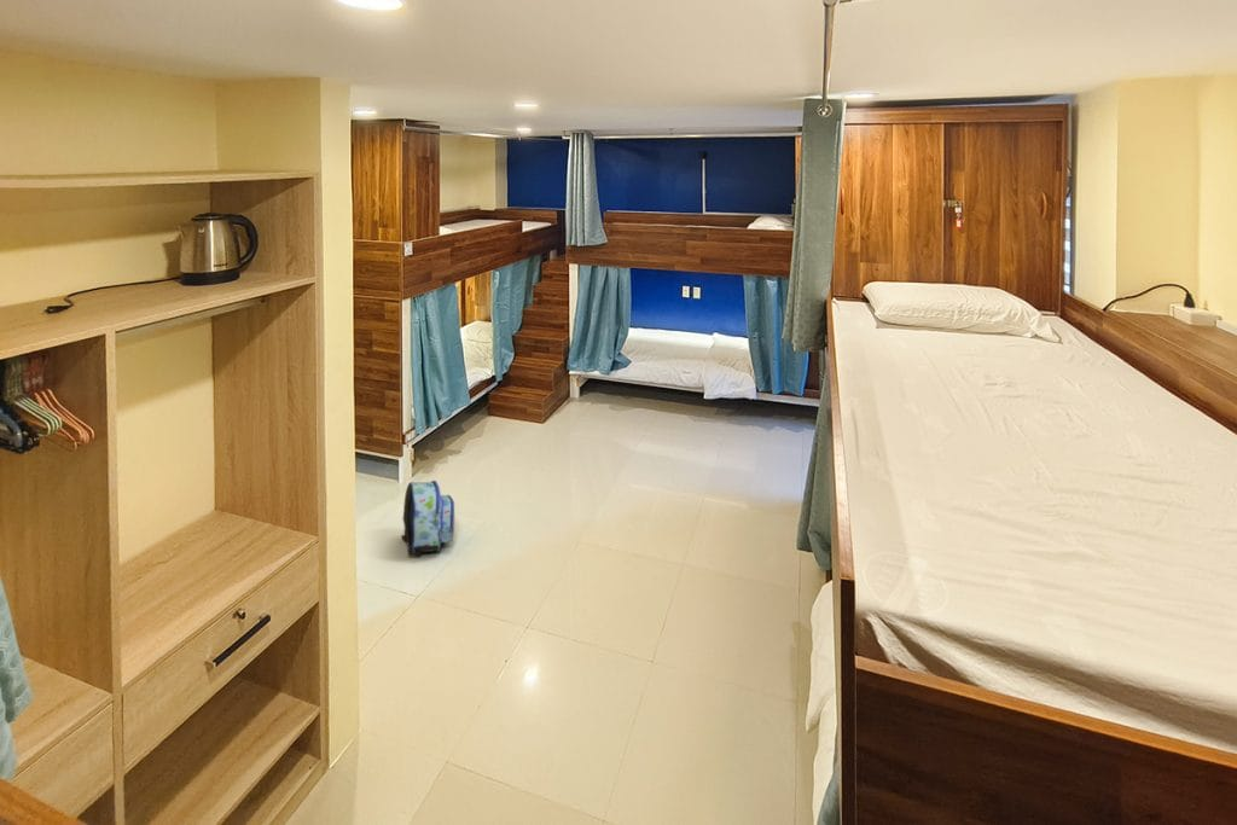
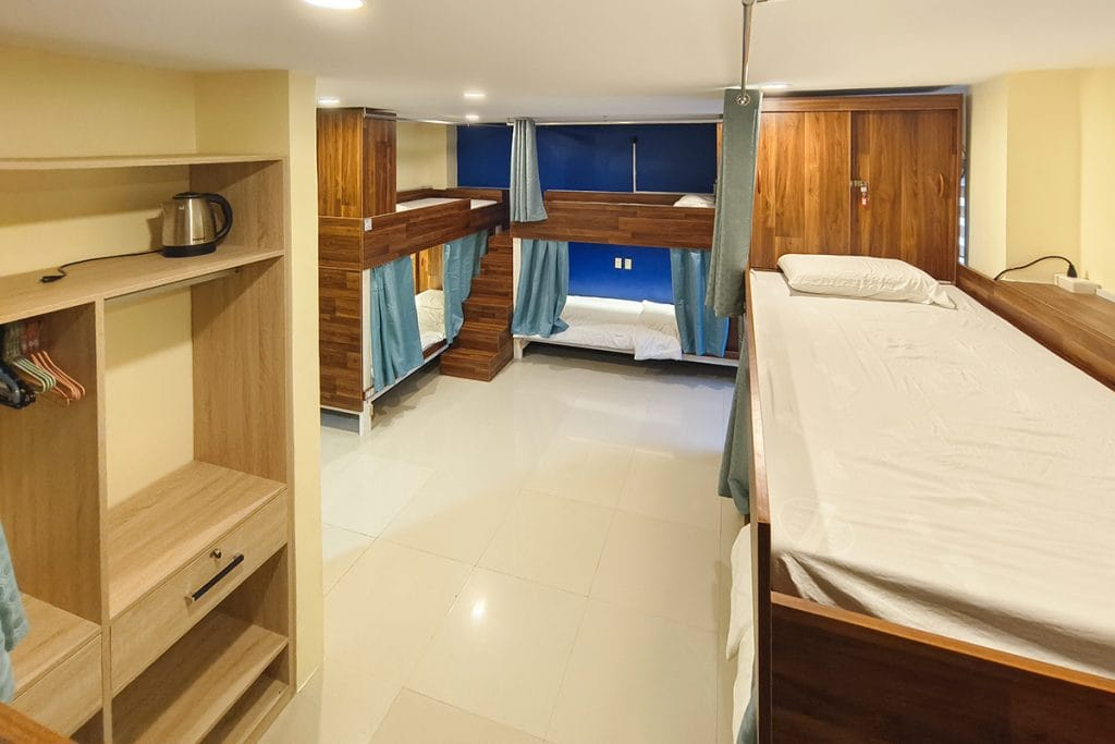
- backpack [401,480,455,556]
